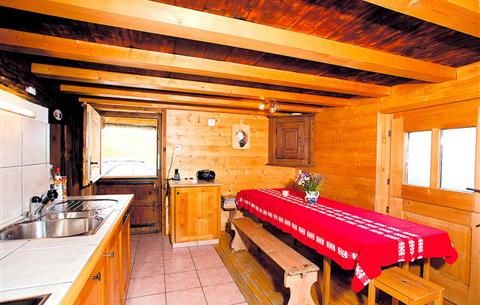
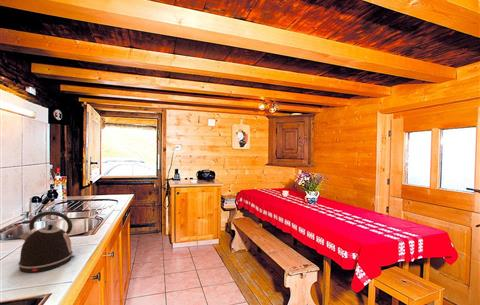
+ kettle [17,210,76,274]
